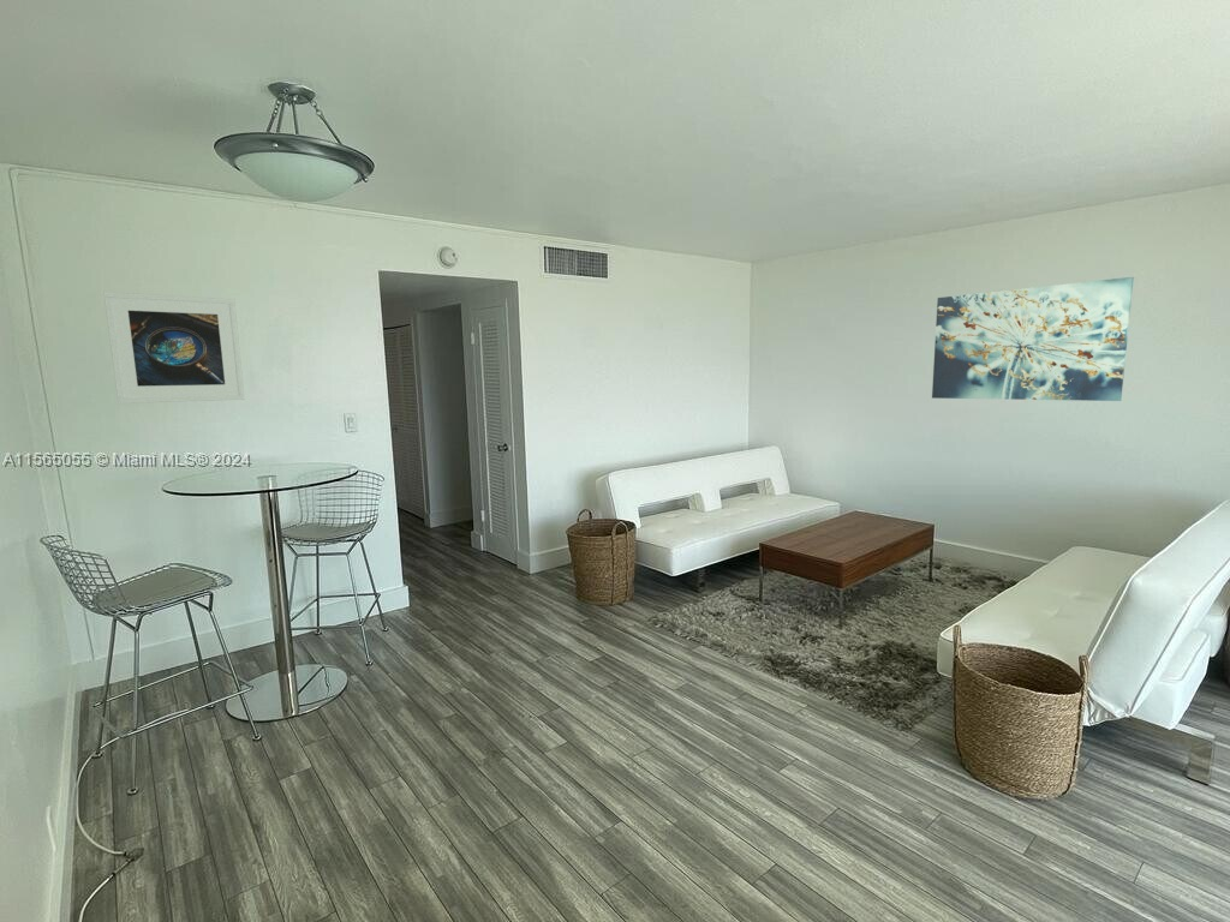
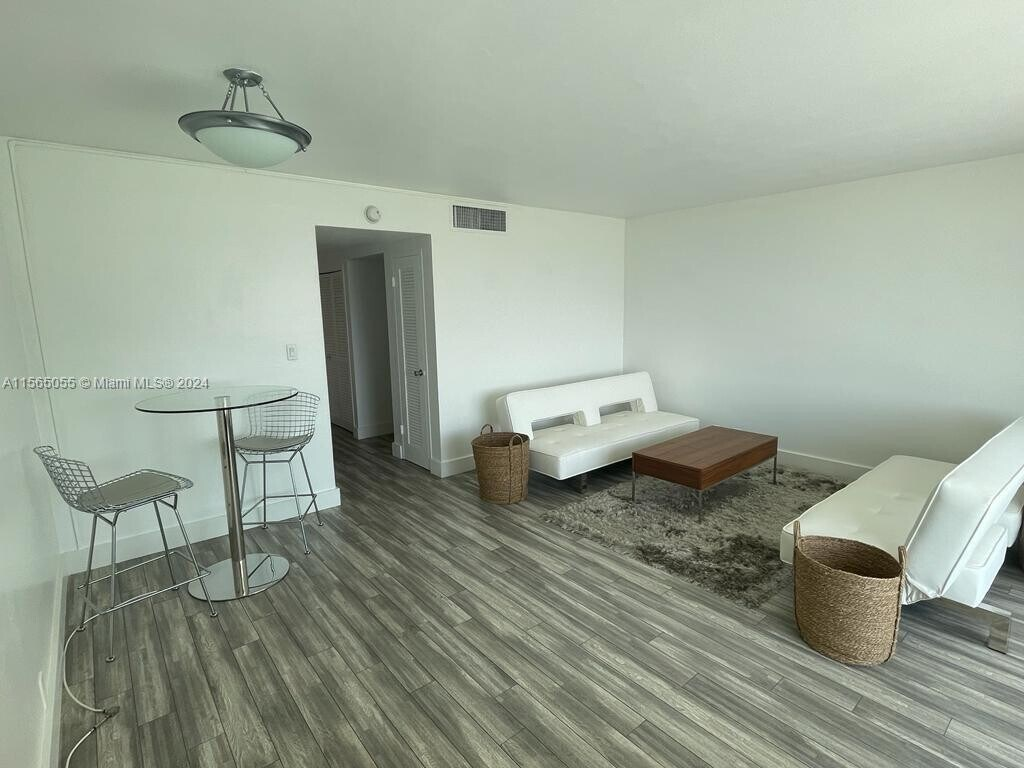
- wall art [931,276,1135,402]
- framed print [102,291,246,405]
